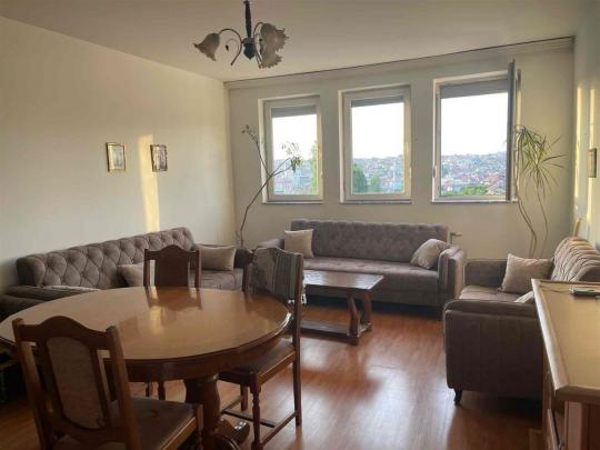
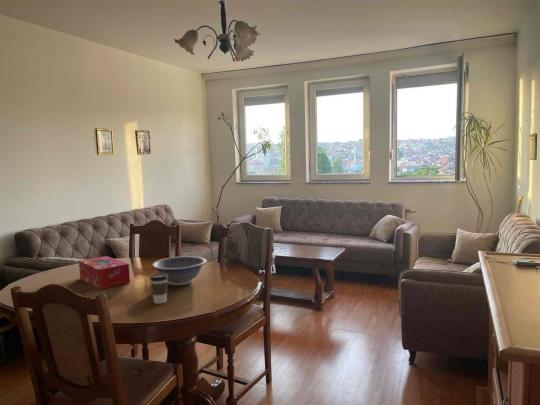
+ tissue box [78,255,131,290]
+ coffee cup [149,272,168,305]
+ decorative bowl [151,255,208,286]
